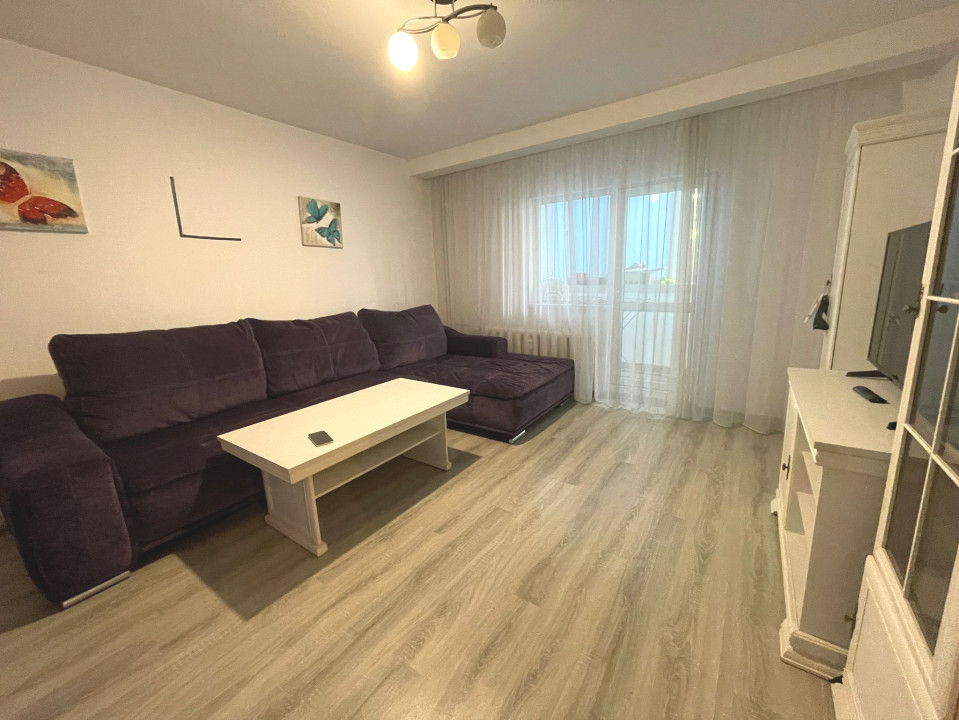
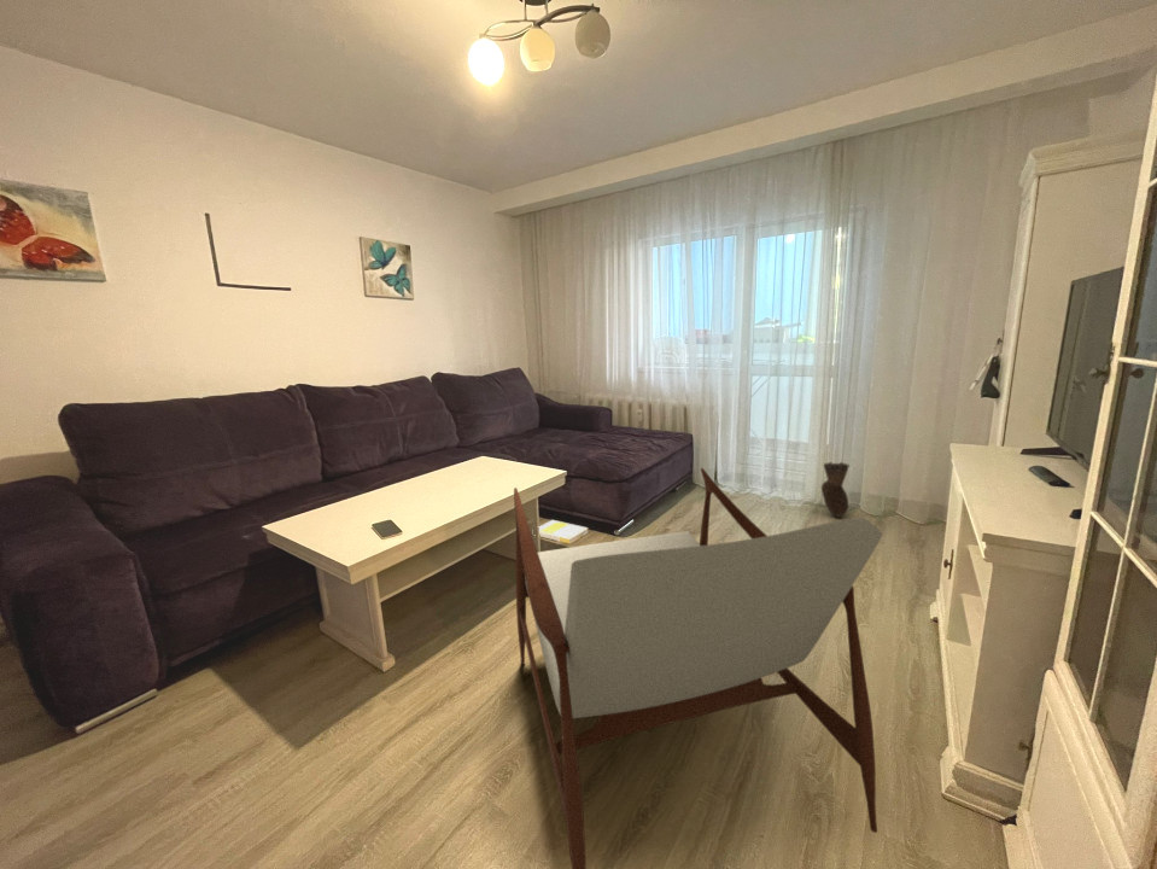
+ book [538,519,589,546]
+ armchair [513,467,883,869]
+ vase [820,461,849,519]
